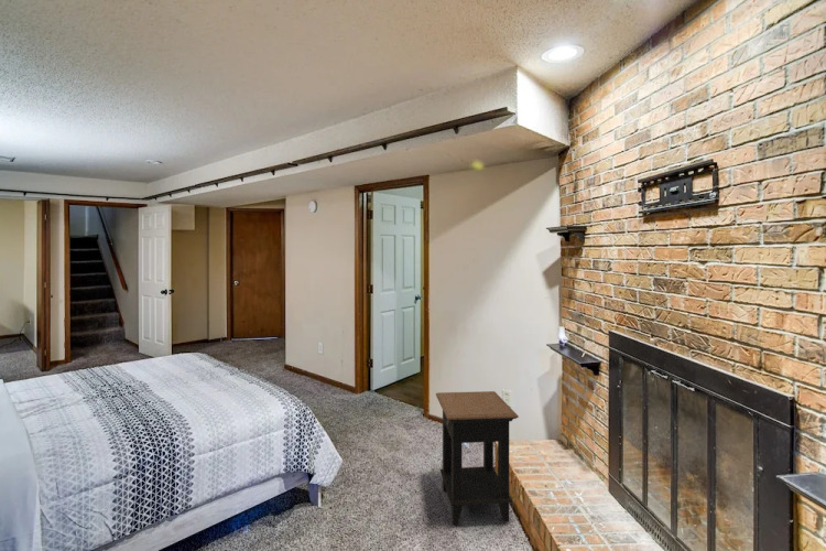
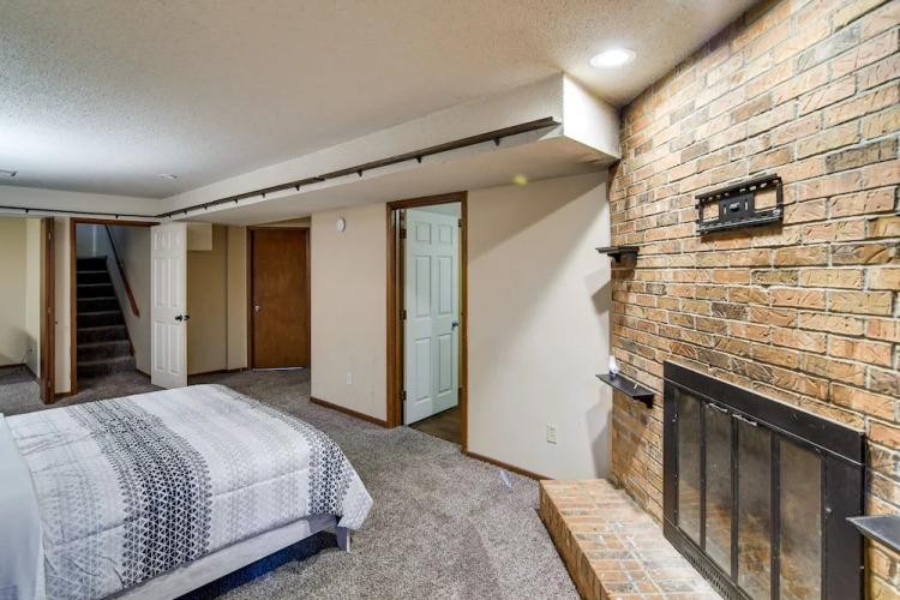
- side table [435,390,520,526]
